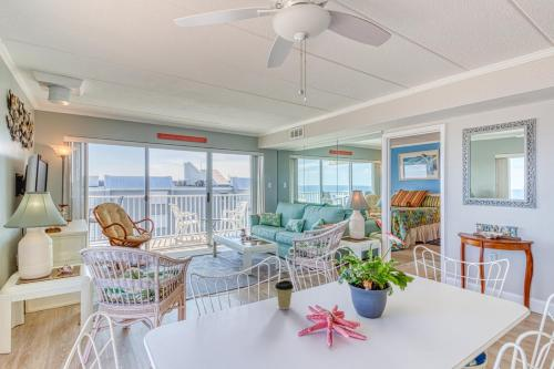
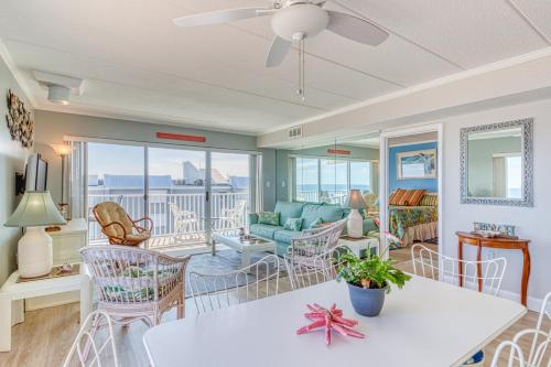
- coffee cup [274,279,295,310]
